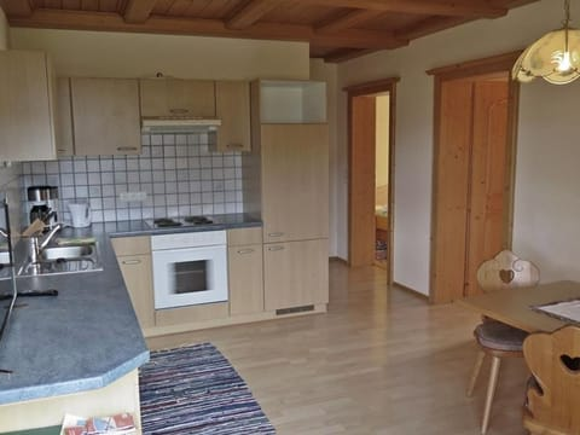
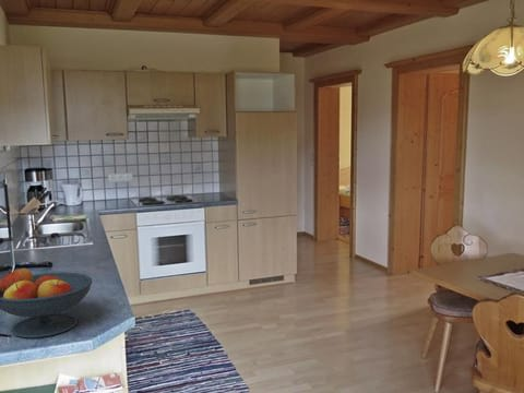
+ fruit bowl [0,267,93,340]
